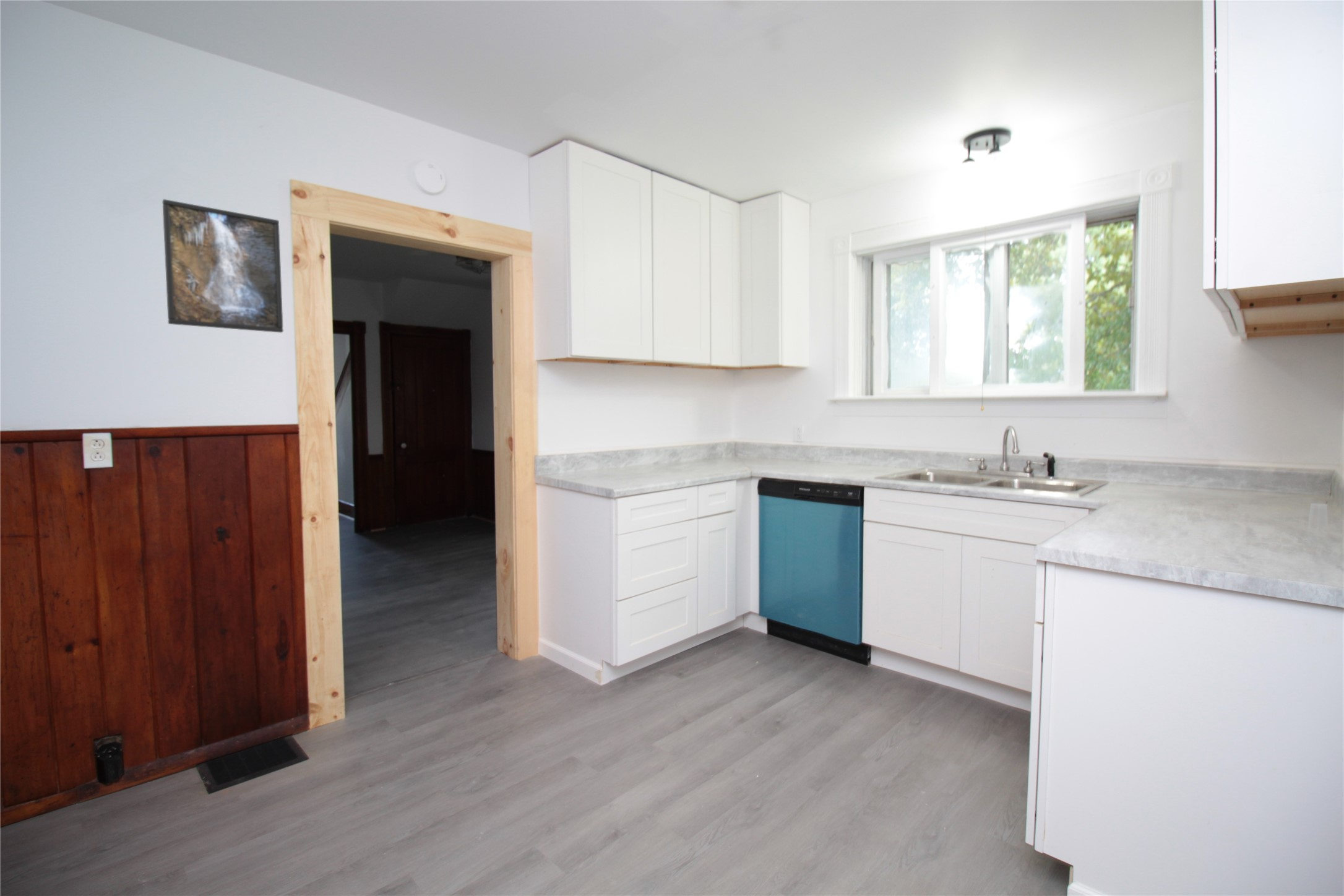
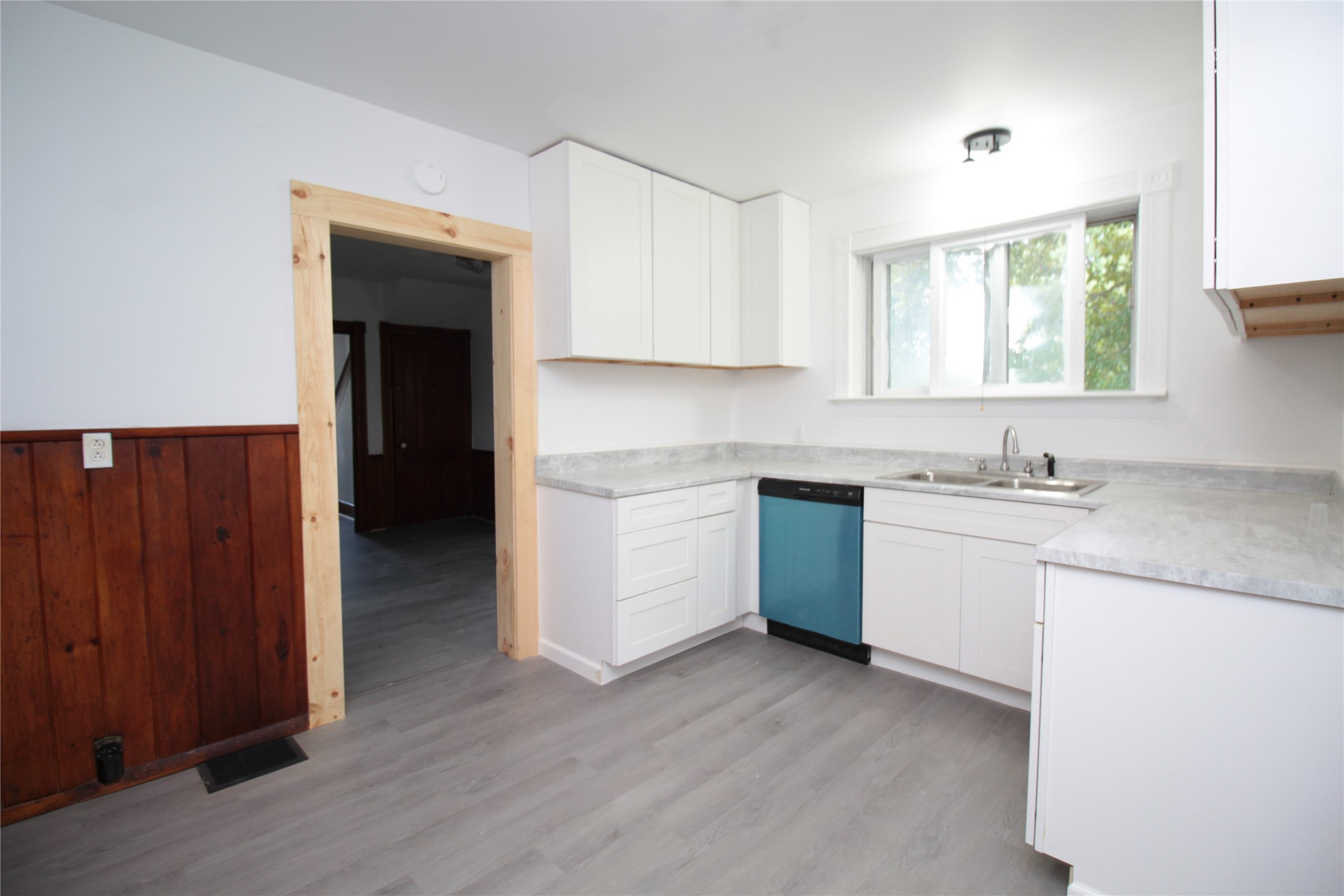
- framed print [162,199,284,334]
